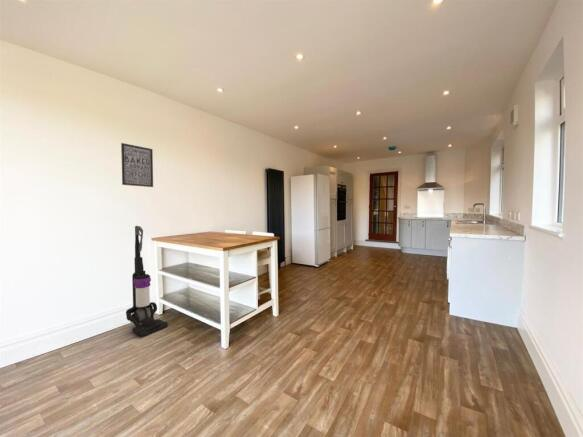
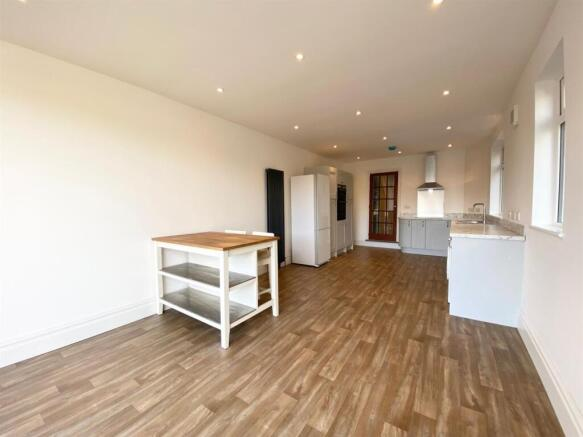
- vacuum cleaner [125,225,169,338]
- wall art [120,142,154,188]
